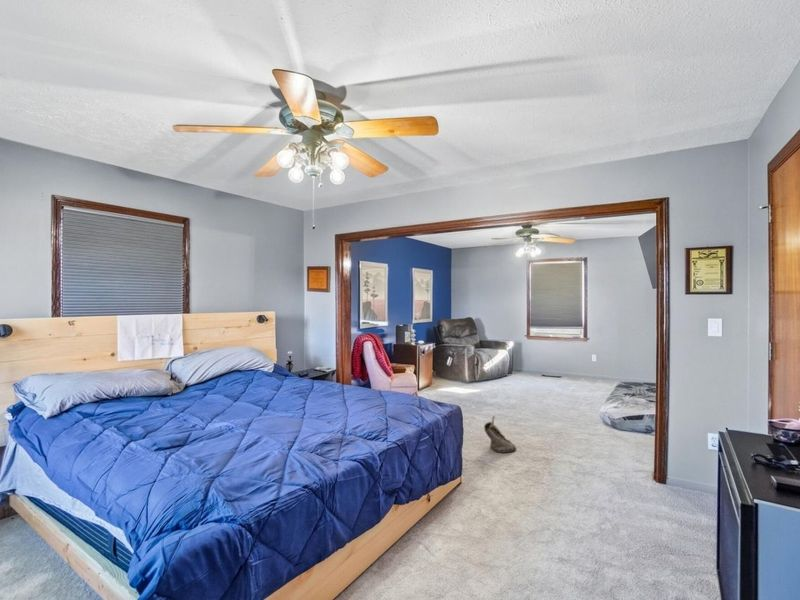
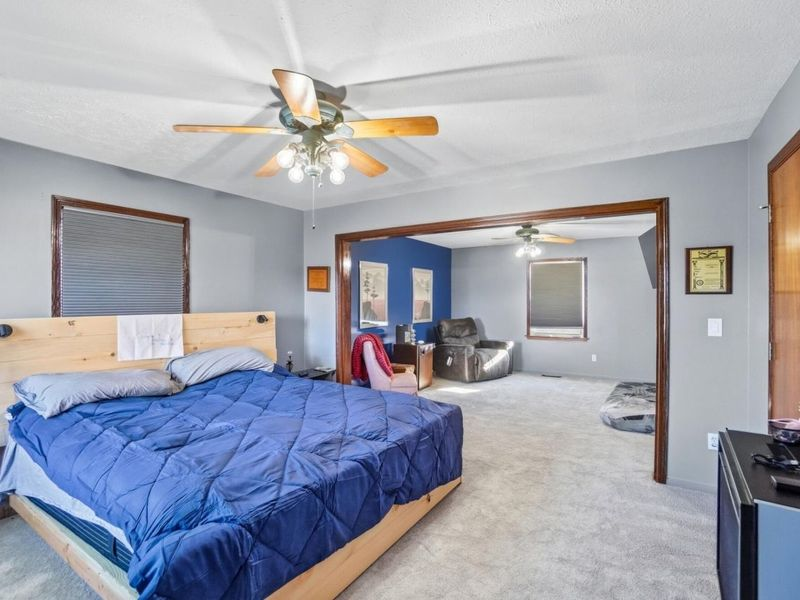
- shoe [483,415,517,454]
